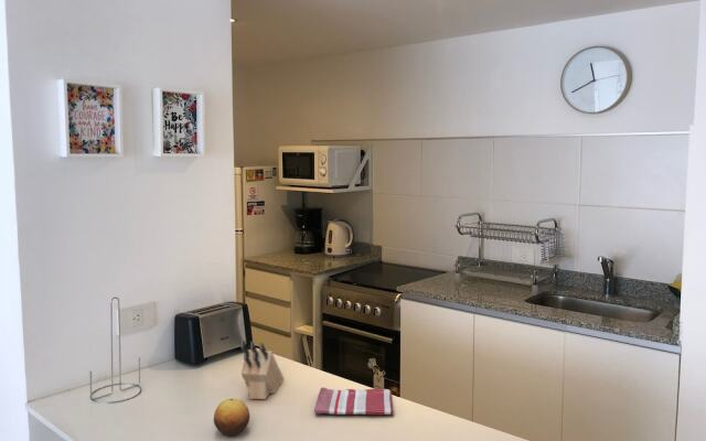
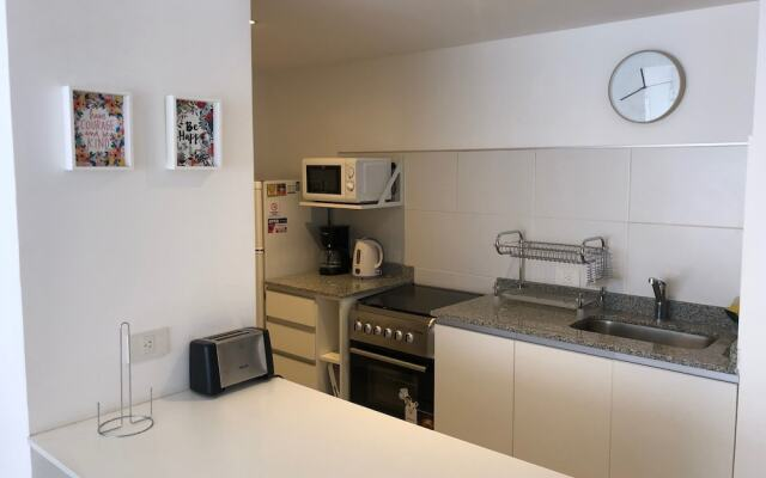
- dish towel [313,386,395,416]
- fruit [213,397,250,437]
- knife block [239,340,285,400]
